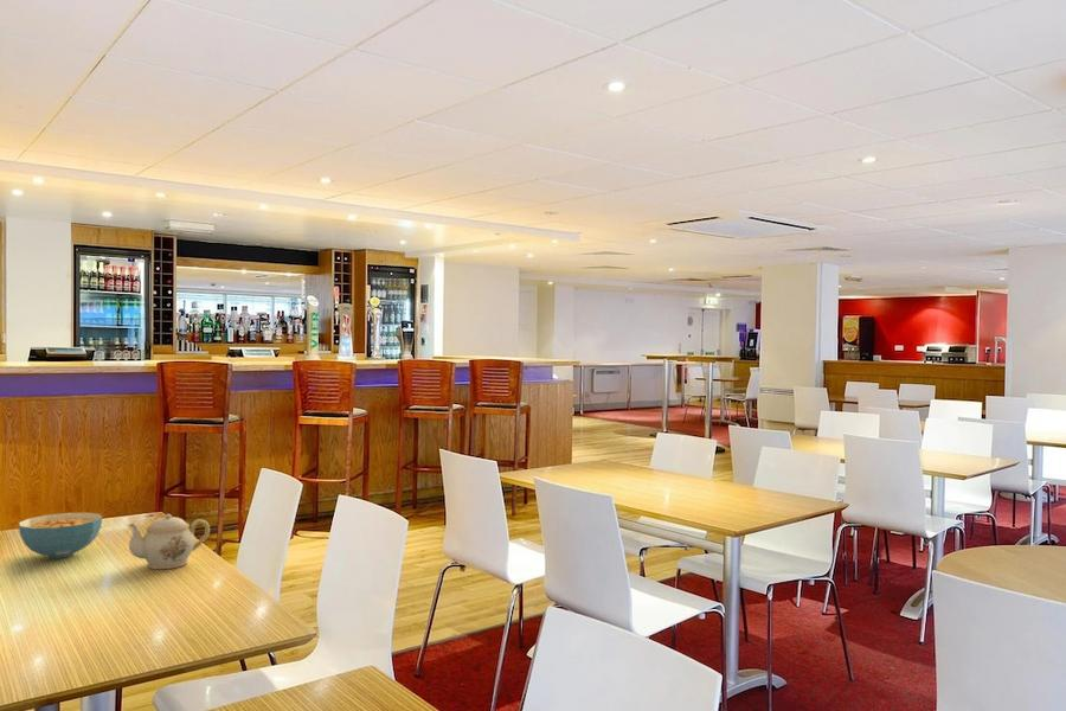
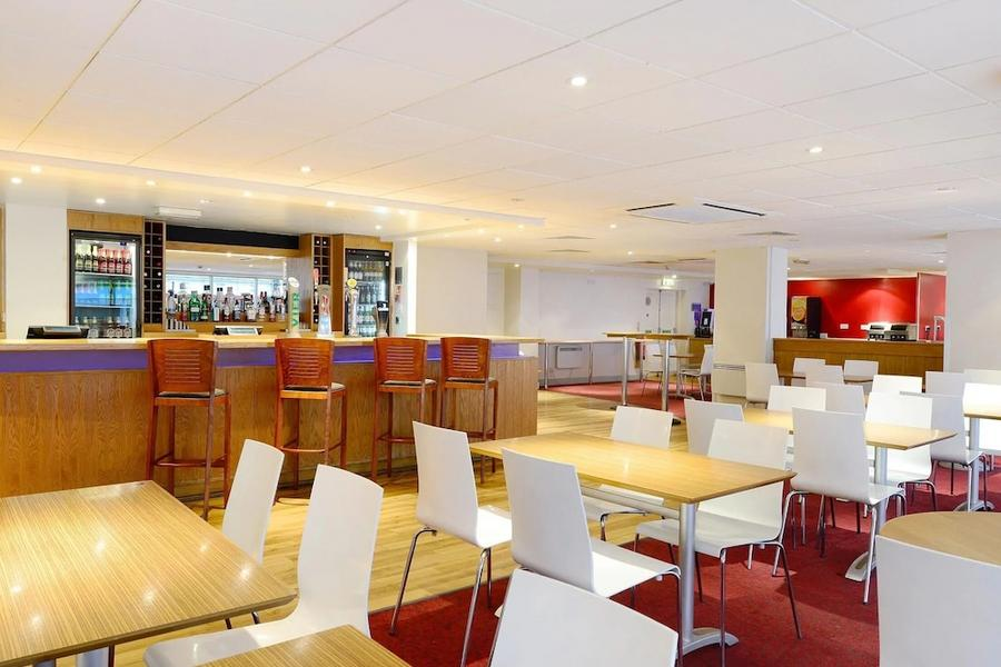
- cereal bowl [18,512,103,559]
- teapot [127,513,211,570]
